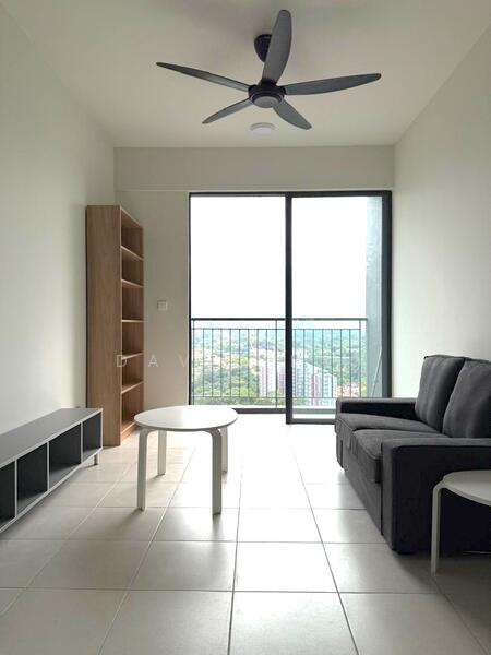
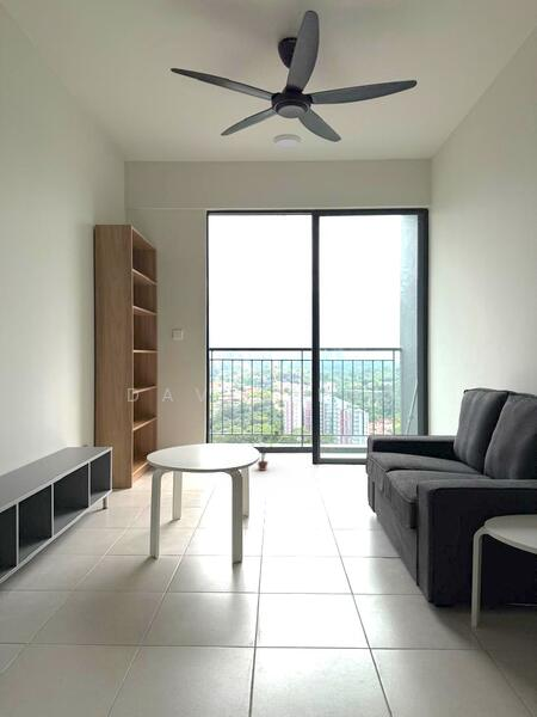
+ potted plant [251,429,279,472]
